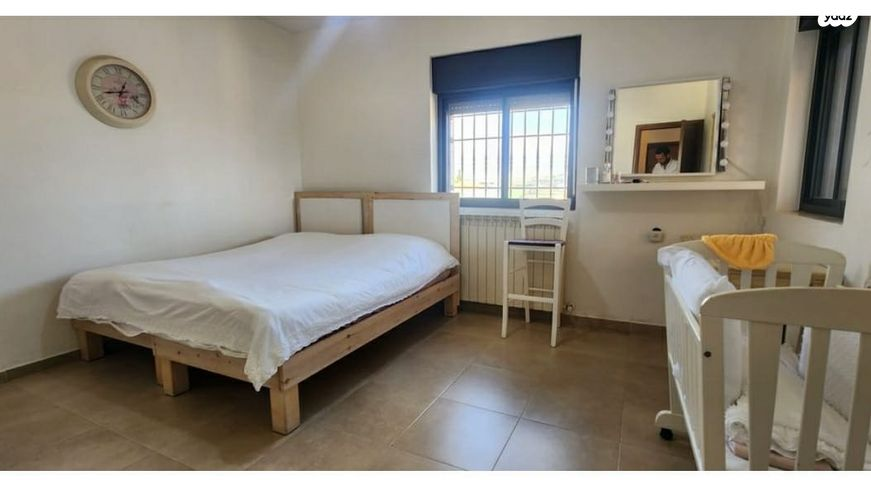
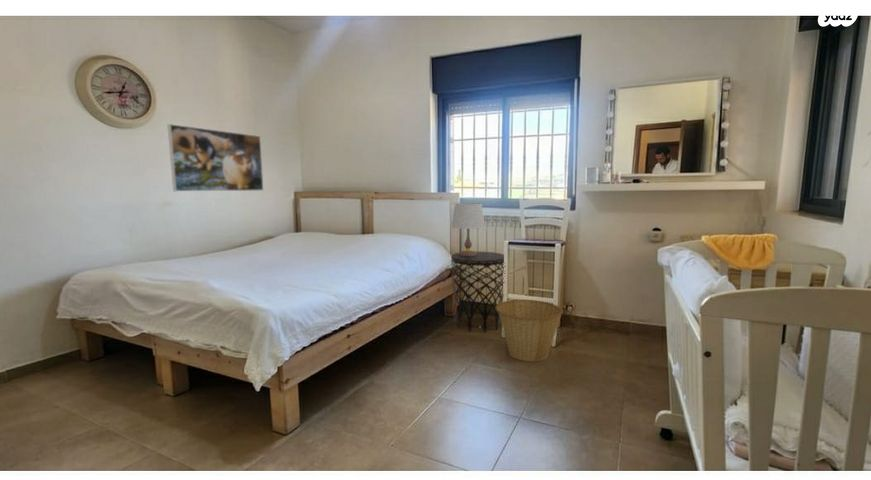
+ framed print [167,123,264,192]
+ side table [450,251,505,333]
+ basket [495,299,564,362]
+ table lamp [451,202,486,256]
